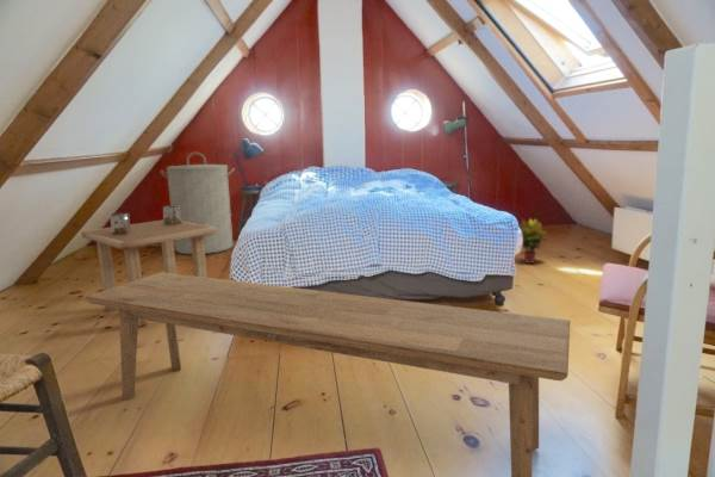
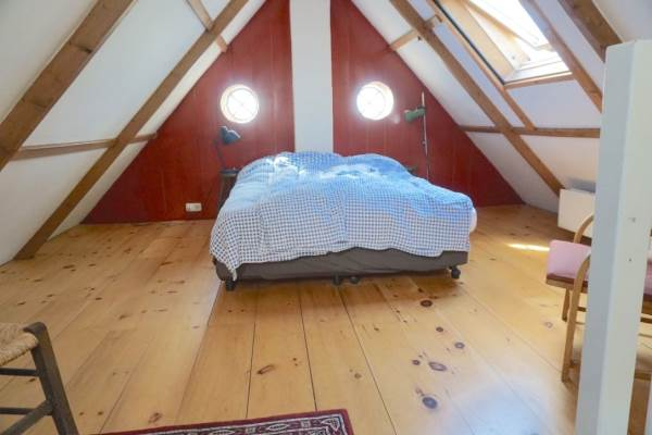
- laundry hamper [160,151,236,255]
- bench [85,271,571,477]
- potted plant [517,217,547,265]
- side table [80,205,217,328]
